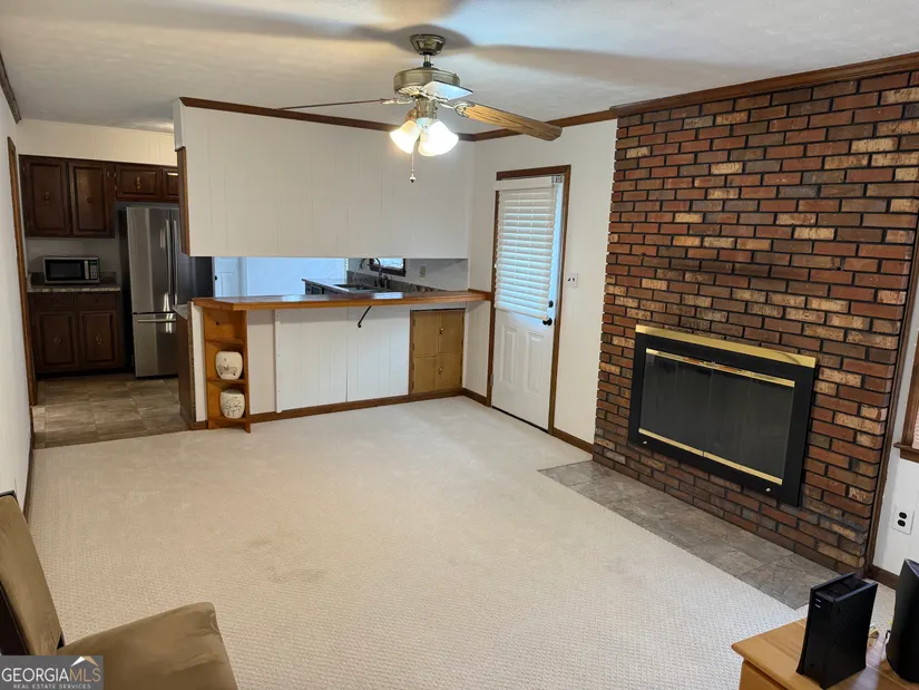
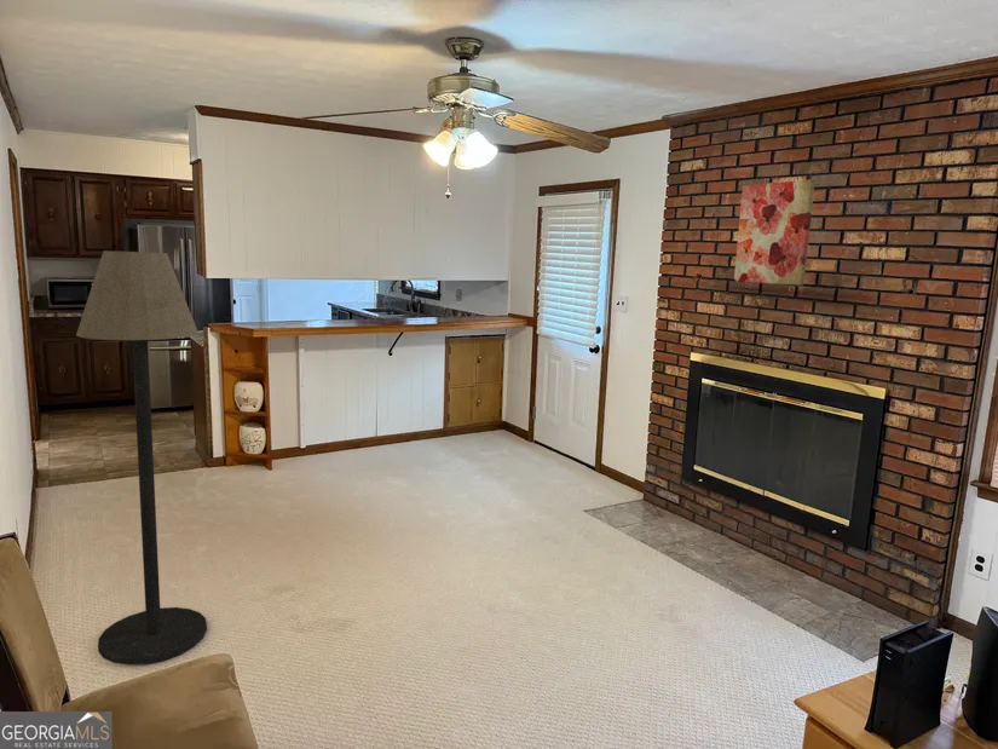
+ wall art [733,178,817,287]
+ floor lamp [75,249,208,666]
